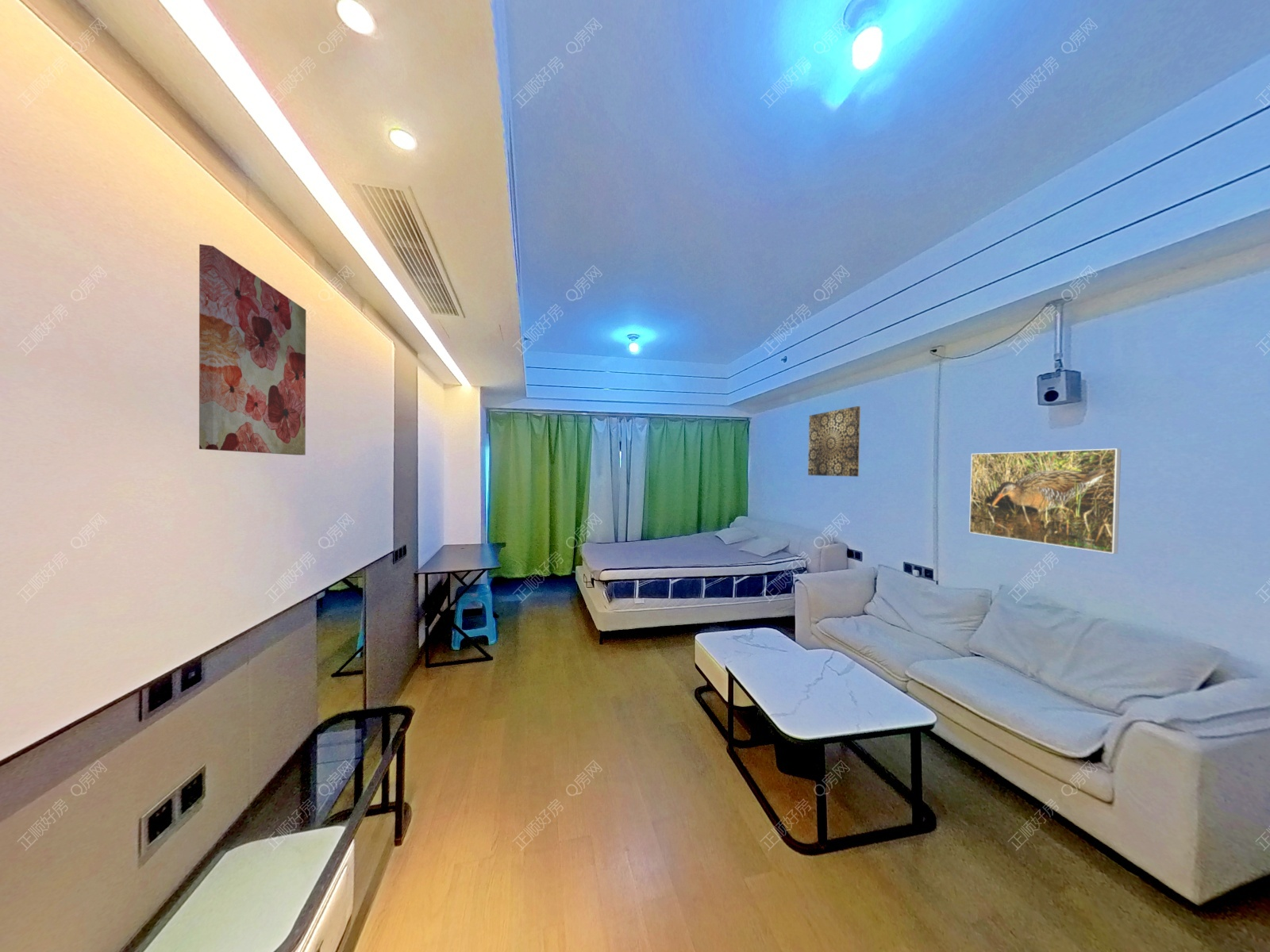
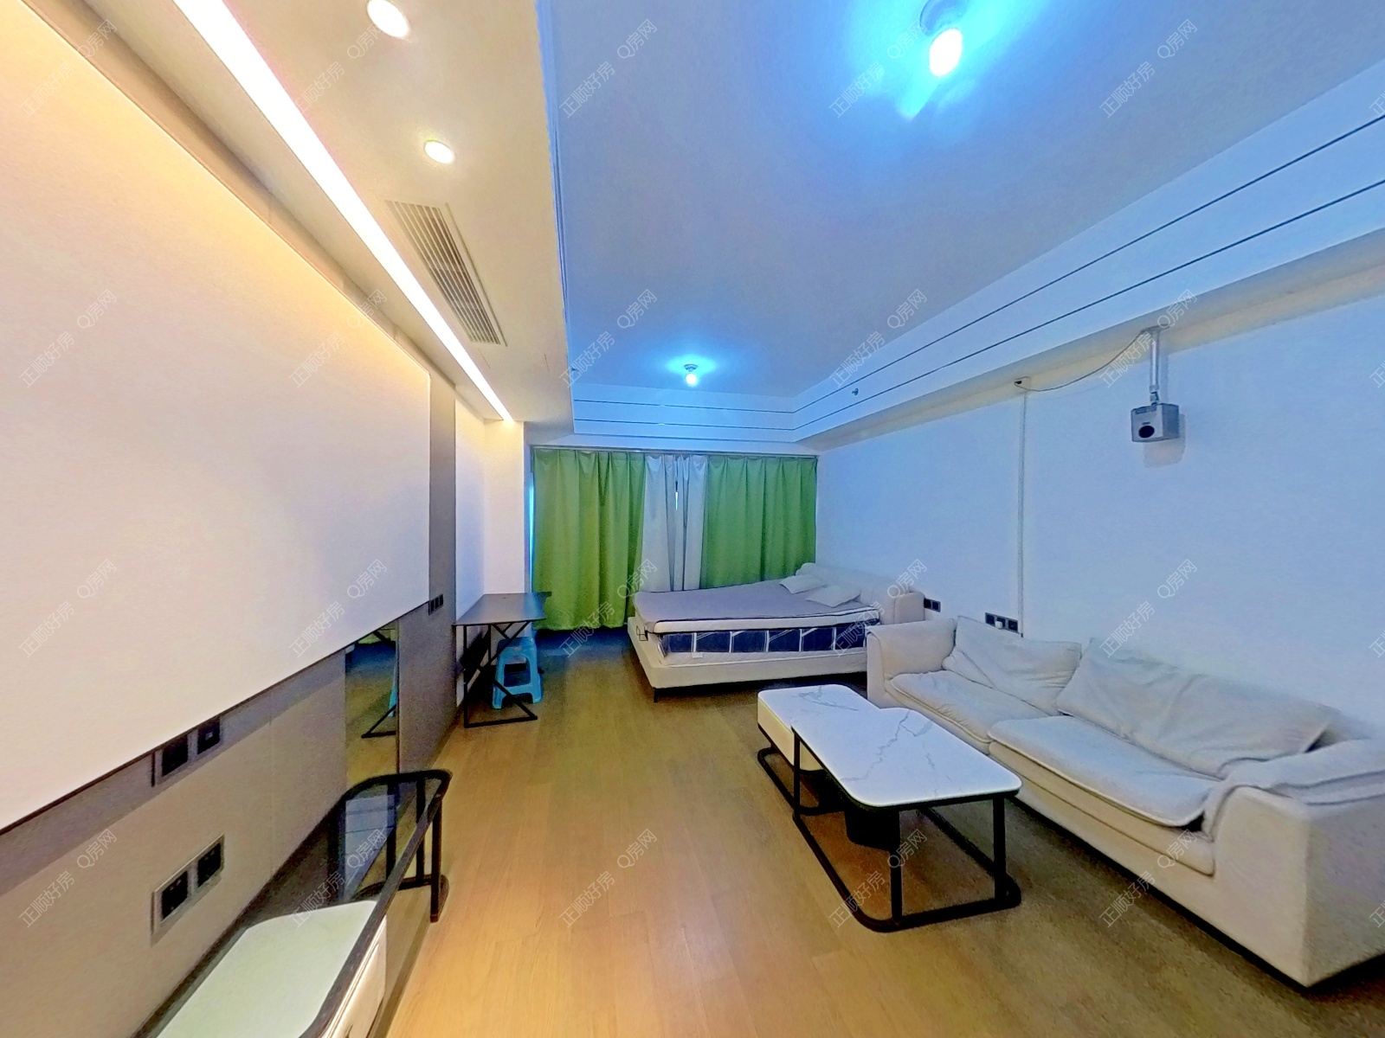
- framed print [968,447,1122,555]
- wall art [807,405,861,478]
- wall art [198,244,306,456]
